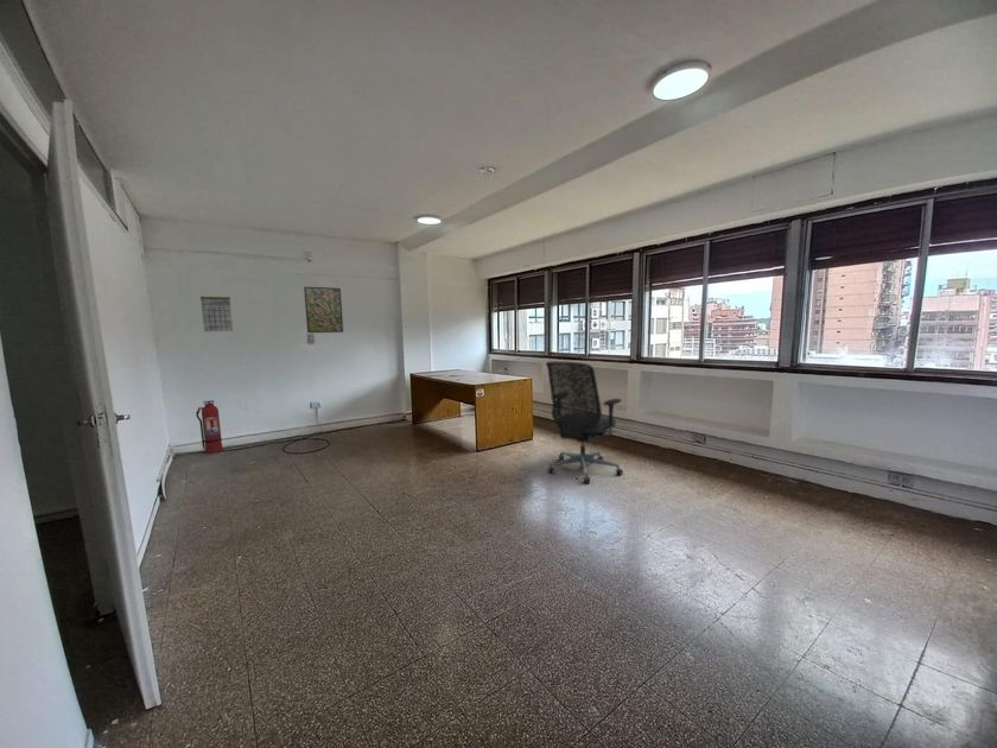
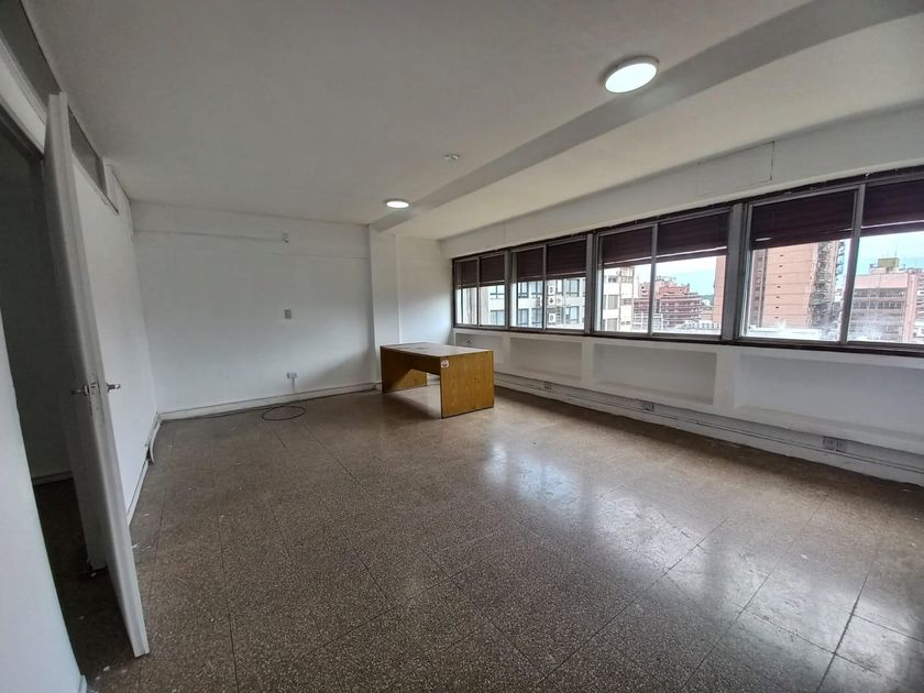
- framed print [303,286,344,334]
- calendar [199,293,234,332]
- fire extinguisher [195,399,224,455]
- office chair [545,360,624,484]
